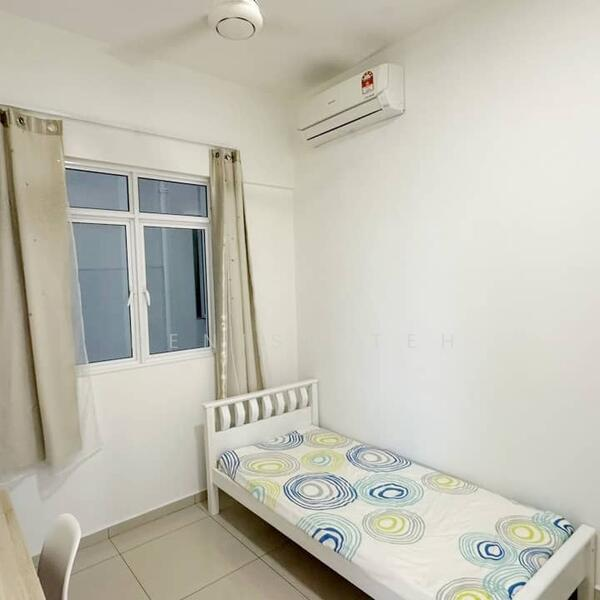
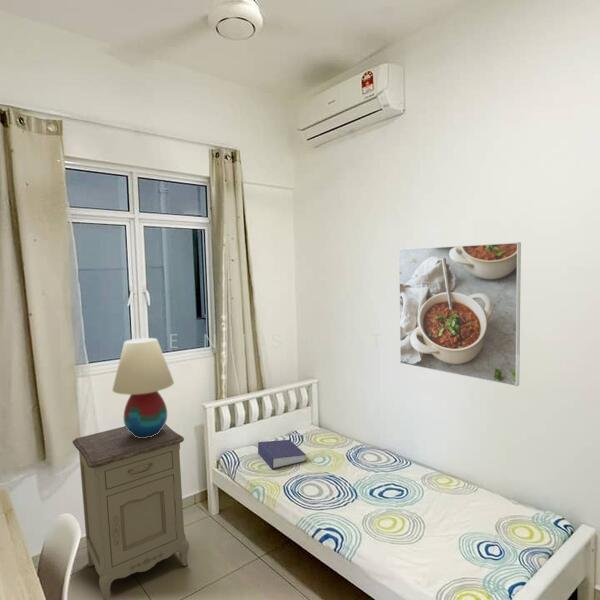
+ nightstand [72,423,190,600]
+ table lamp [111,337,175,438]
+ book [257,439,307,470]
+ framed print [398,241,522,387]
